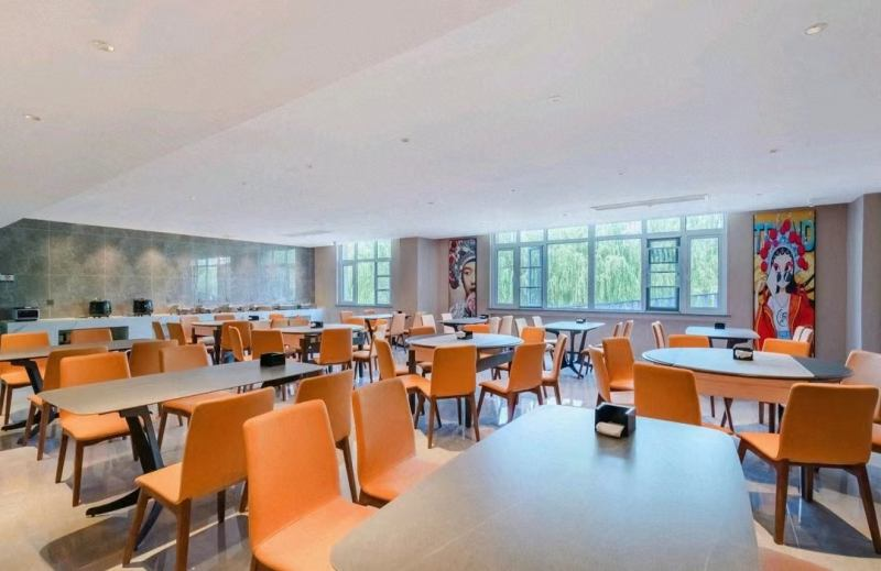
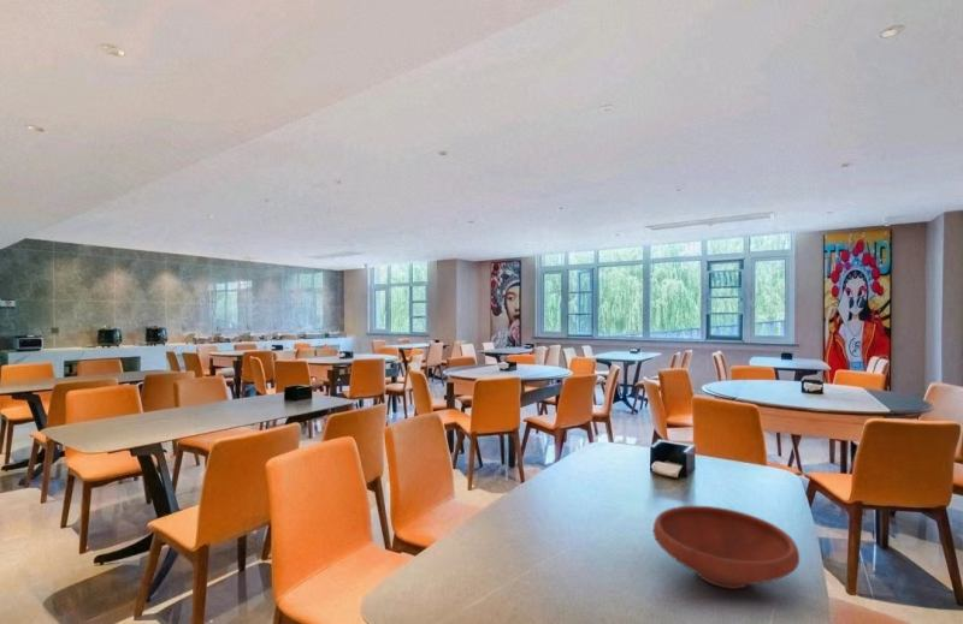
+ bowl [652,505,800,590]
